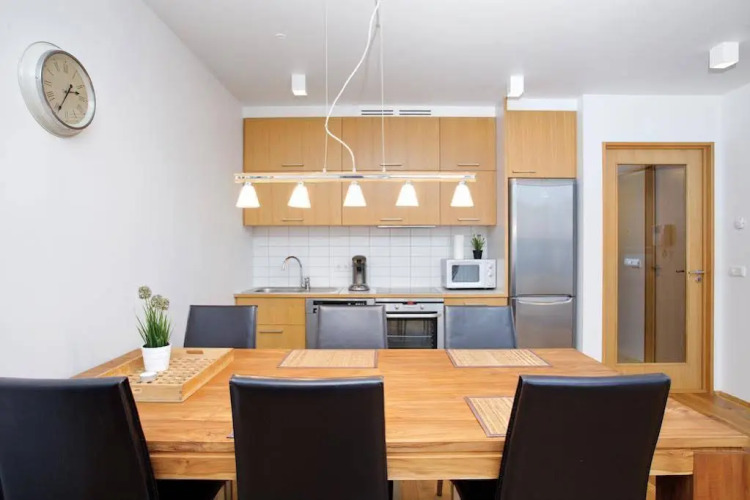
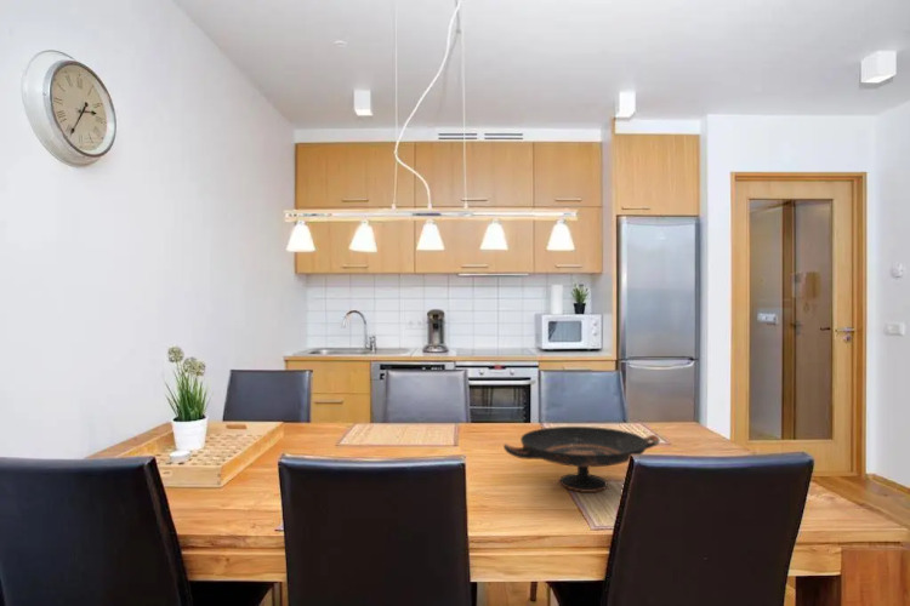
+ decorative bowl [502,425,660,493]
